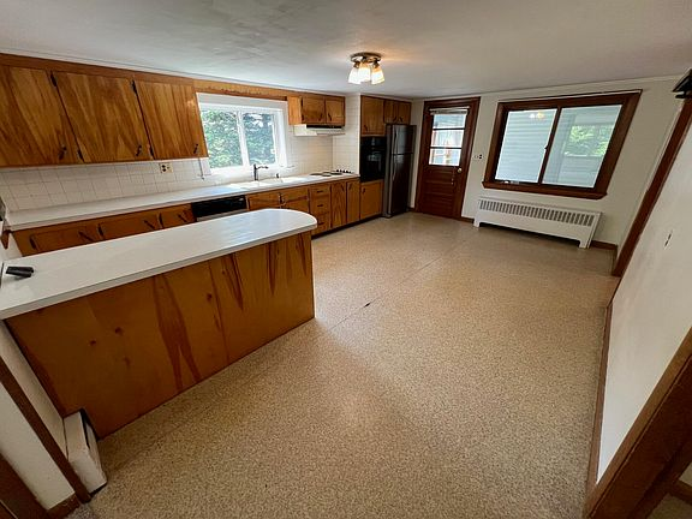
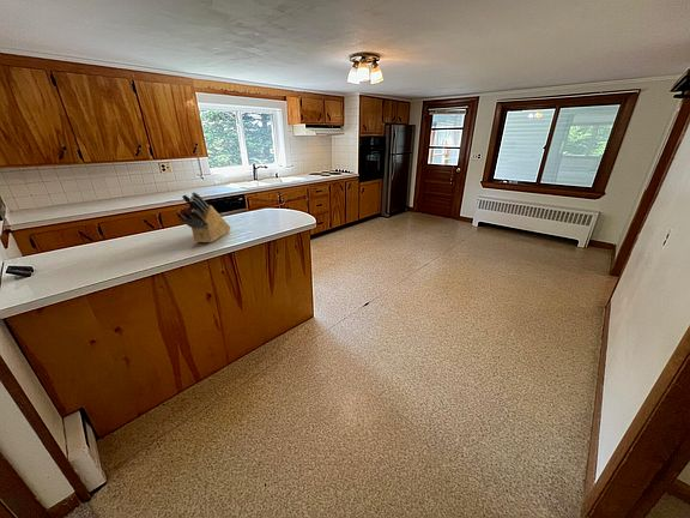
+ knife block [177,191,232,243]
